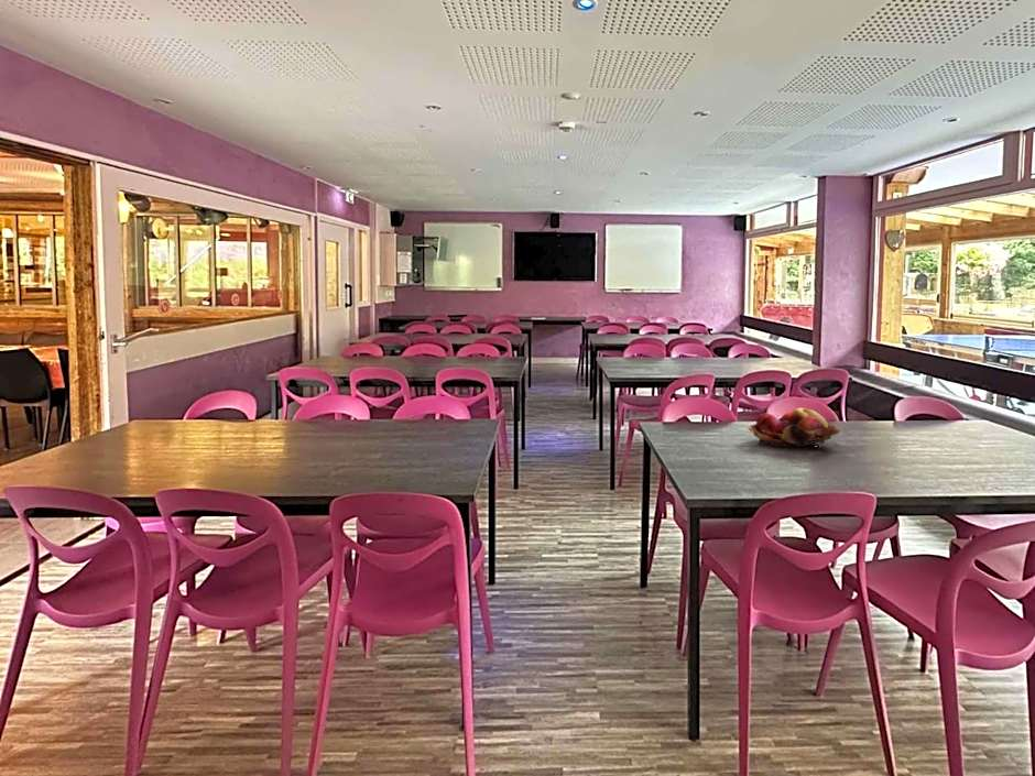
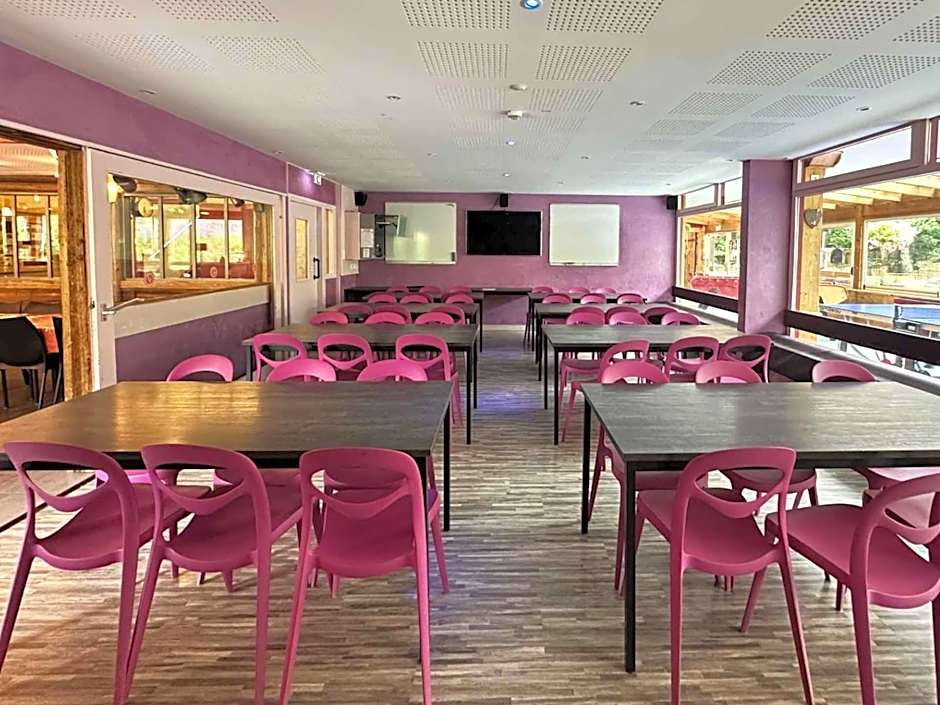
- fruit basket [747,407,841,448]
